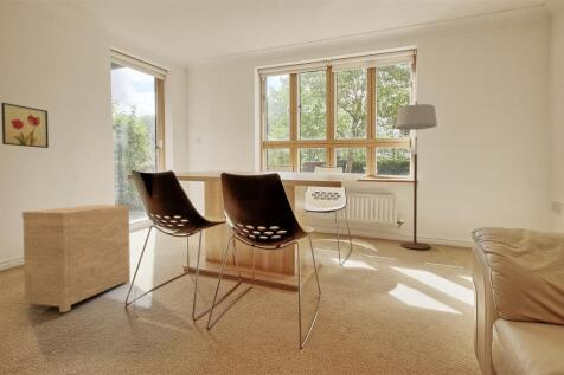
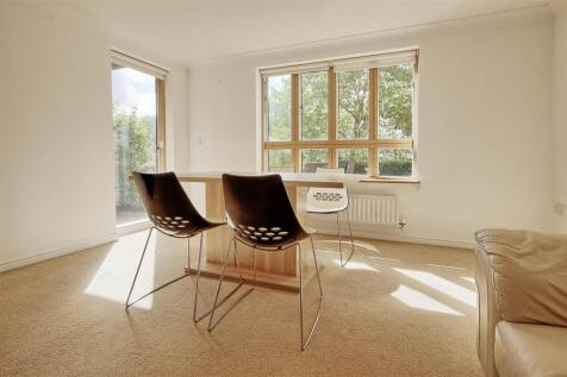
- floor lamp [395,101,438,251]
- wall art [0,102,50,149]
- side table [21,203,132,313]
